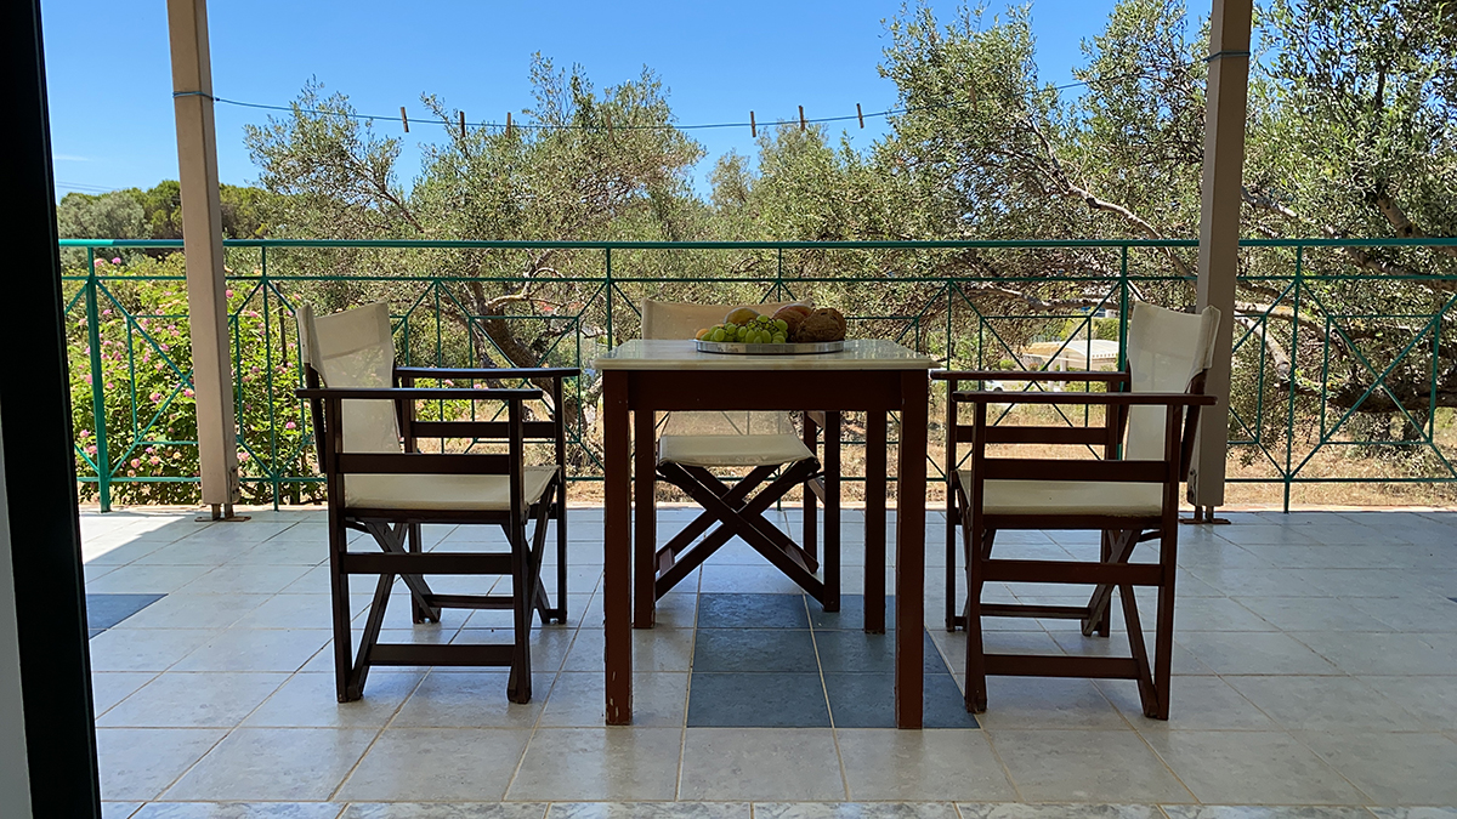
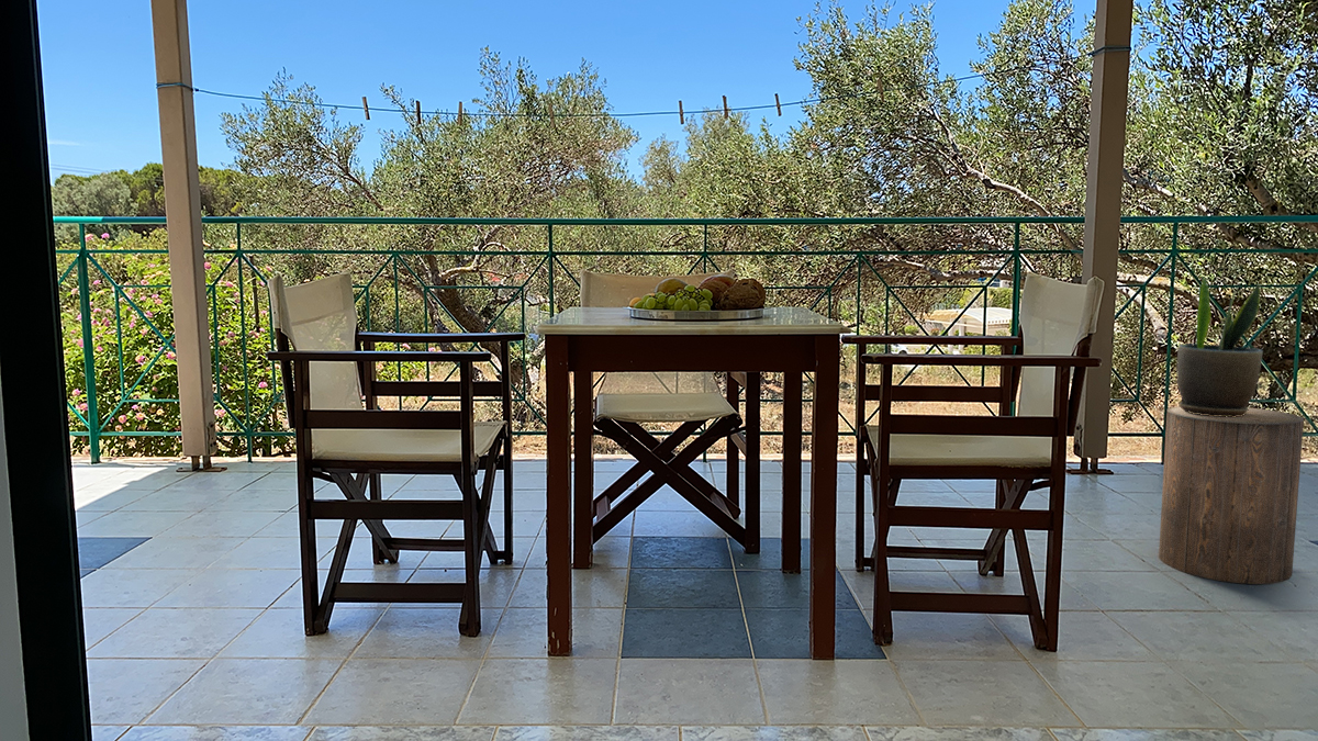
+ stool [1158,405,1305,585]
+ potted plant [1176,274,1264,417]
